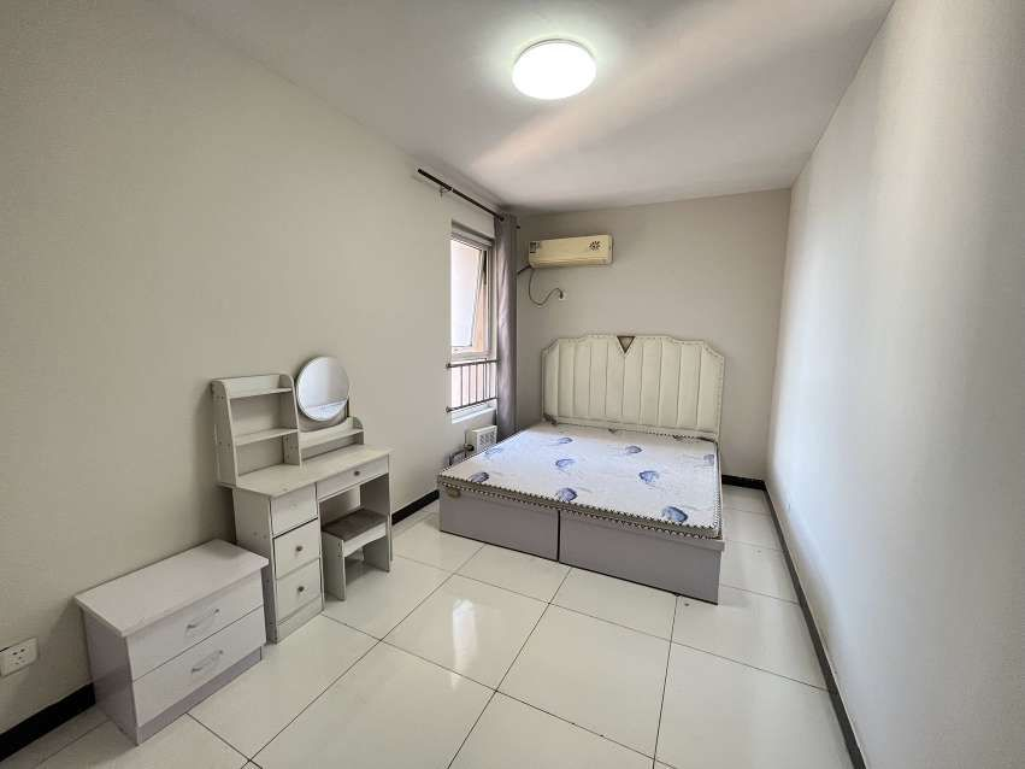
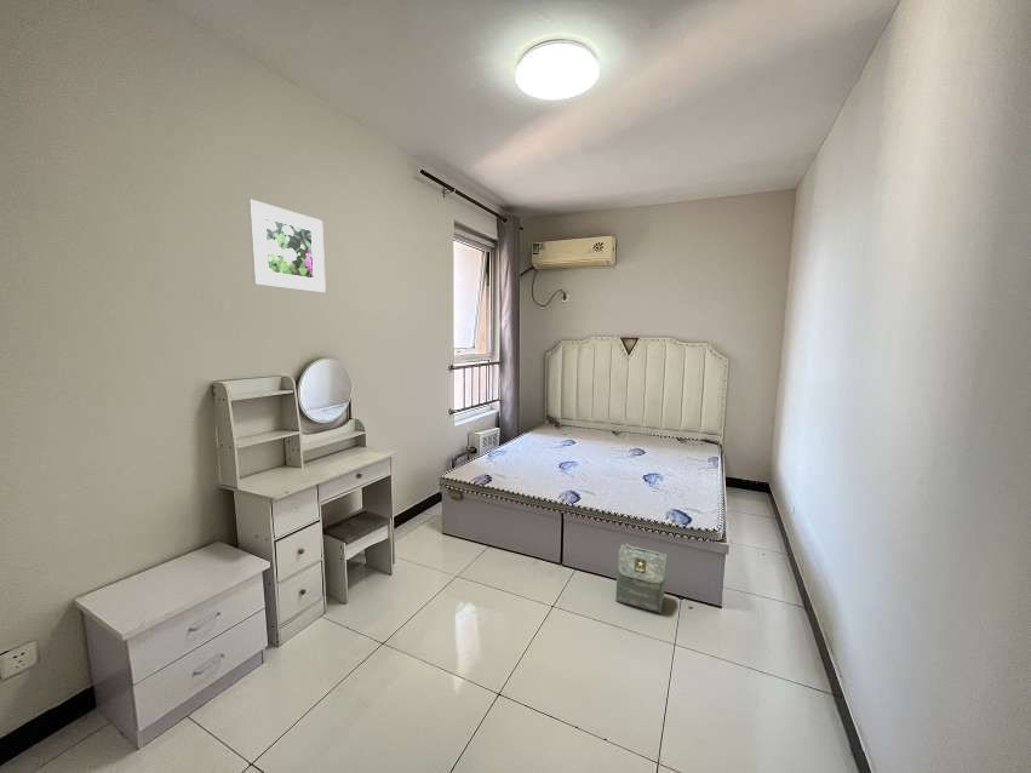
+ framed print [246,199,327,293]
+ bag [614,543,668,614]
